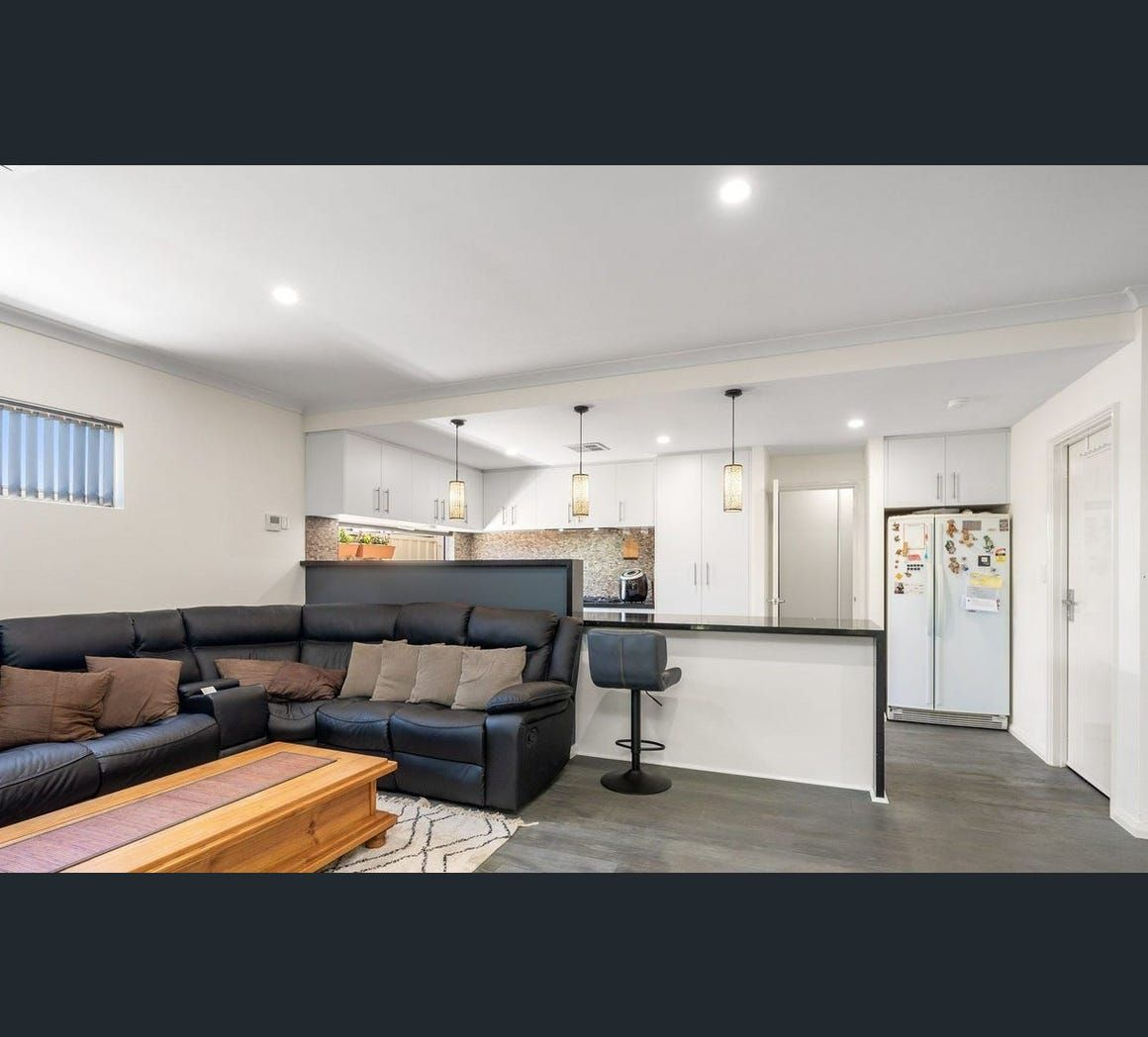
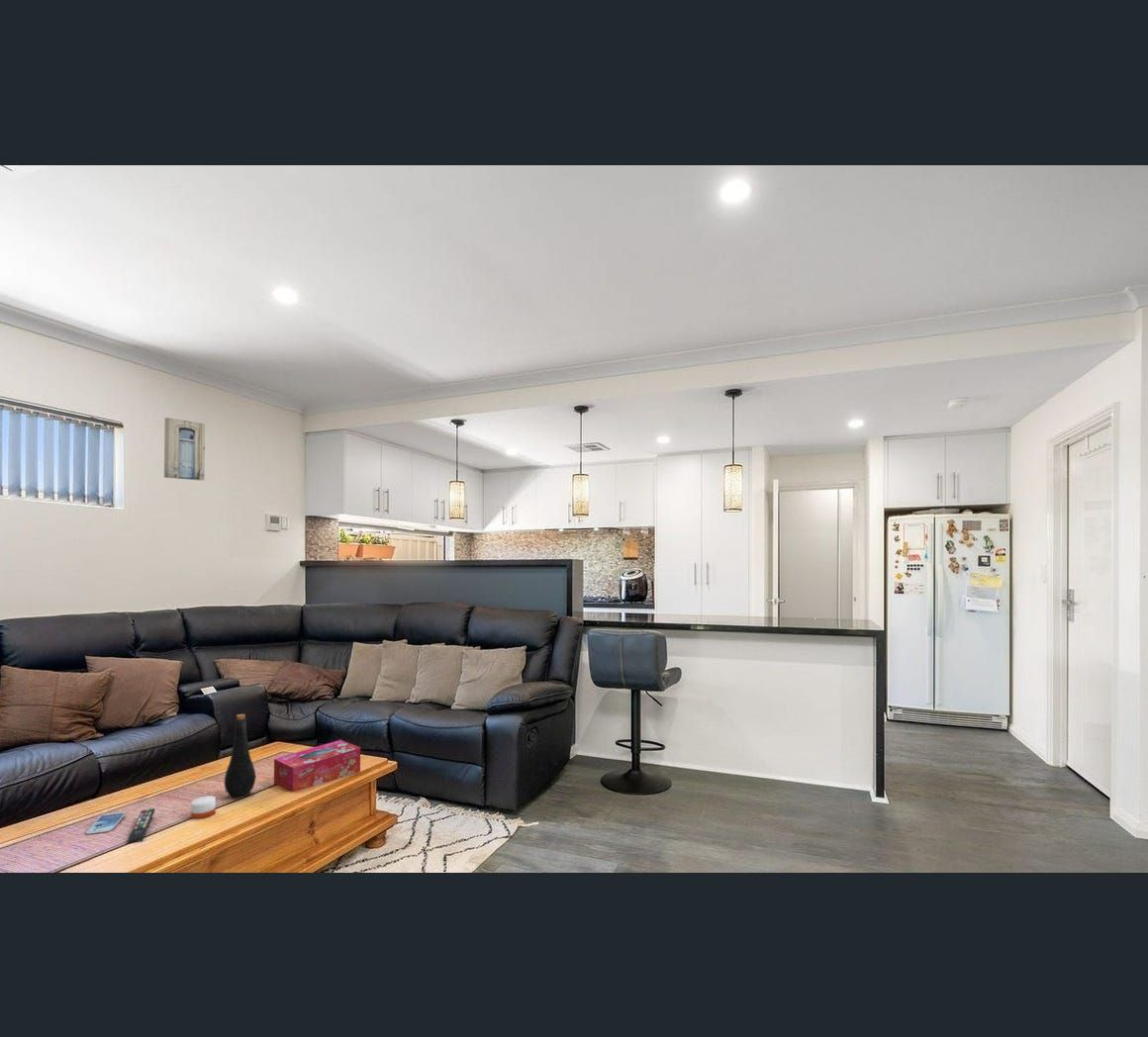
+ tissue box [273,739,361,793]
+ wall art [163,417,206,481]
+ remote control [127,807,155,844]
+ smartphone [84,810,127,836]
+ candle [190,796,217,820]
+ bottle [224,713,256,800]
